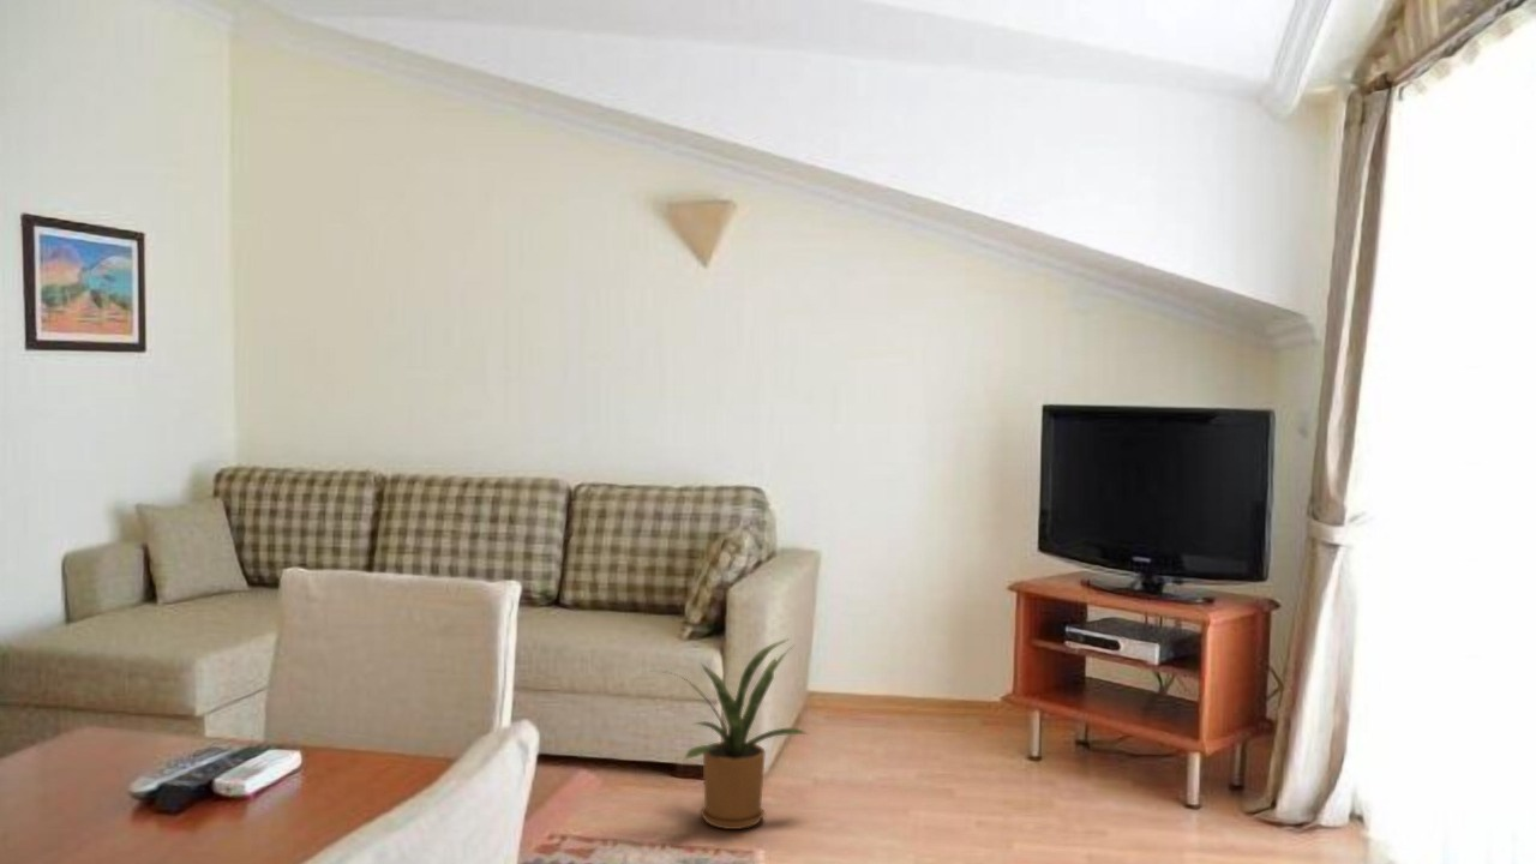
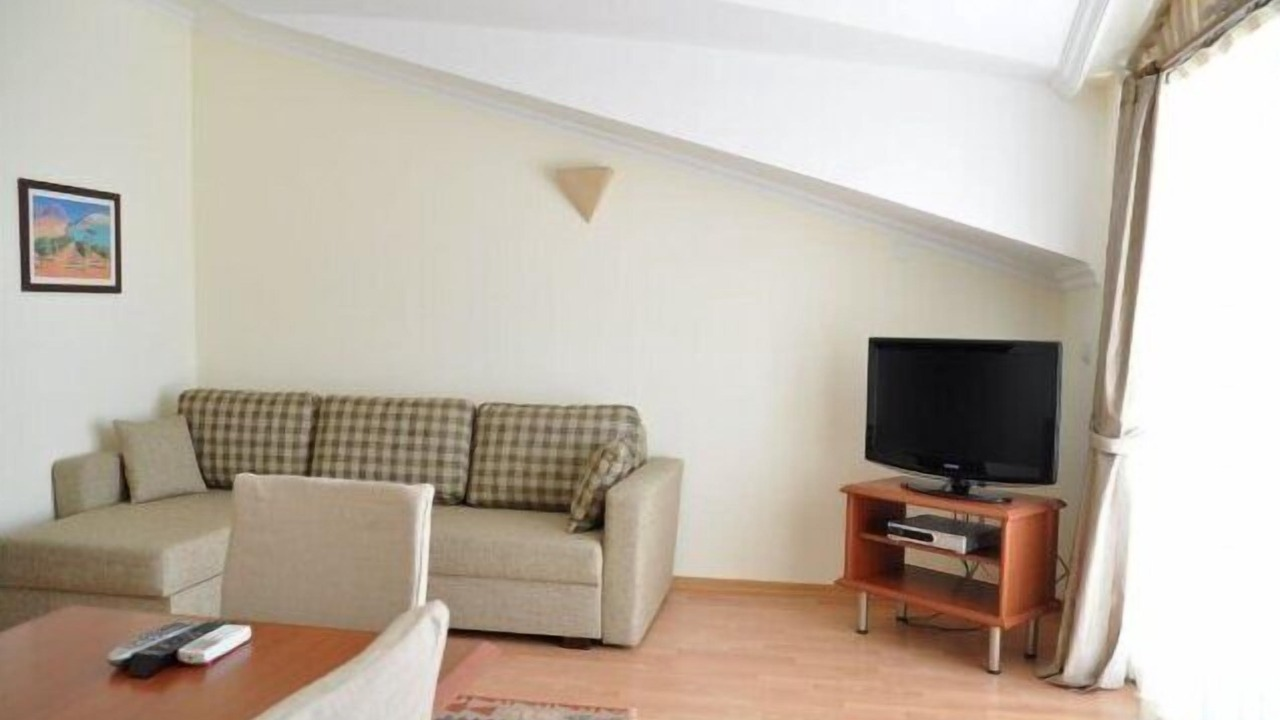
- house plant [650,637,809,830]
